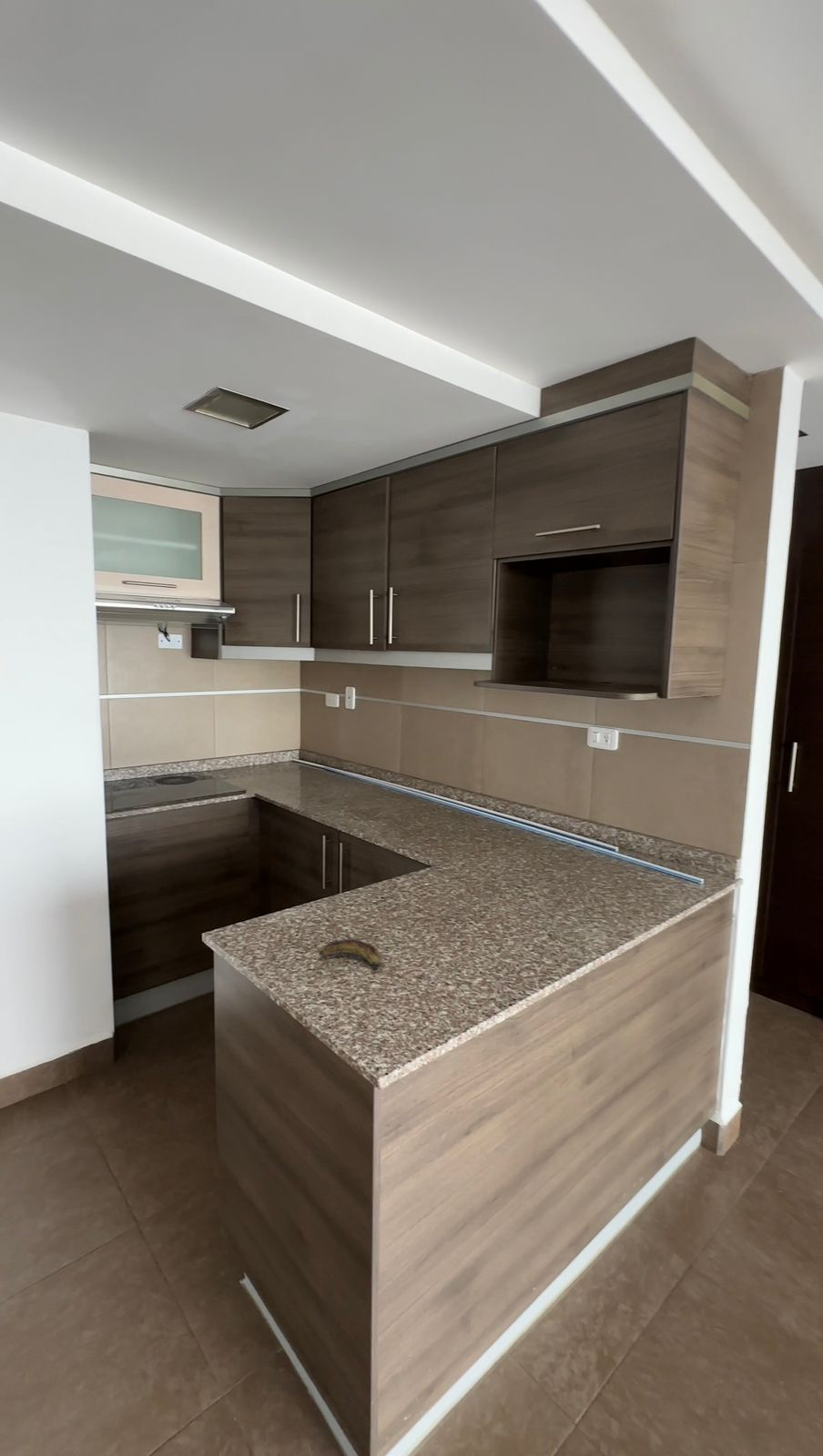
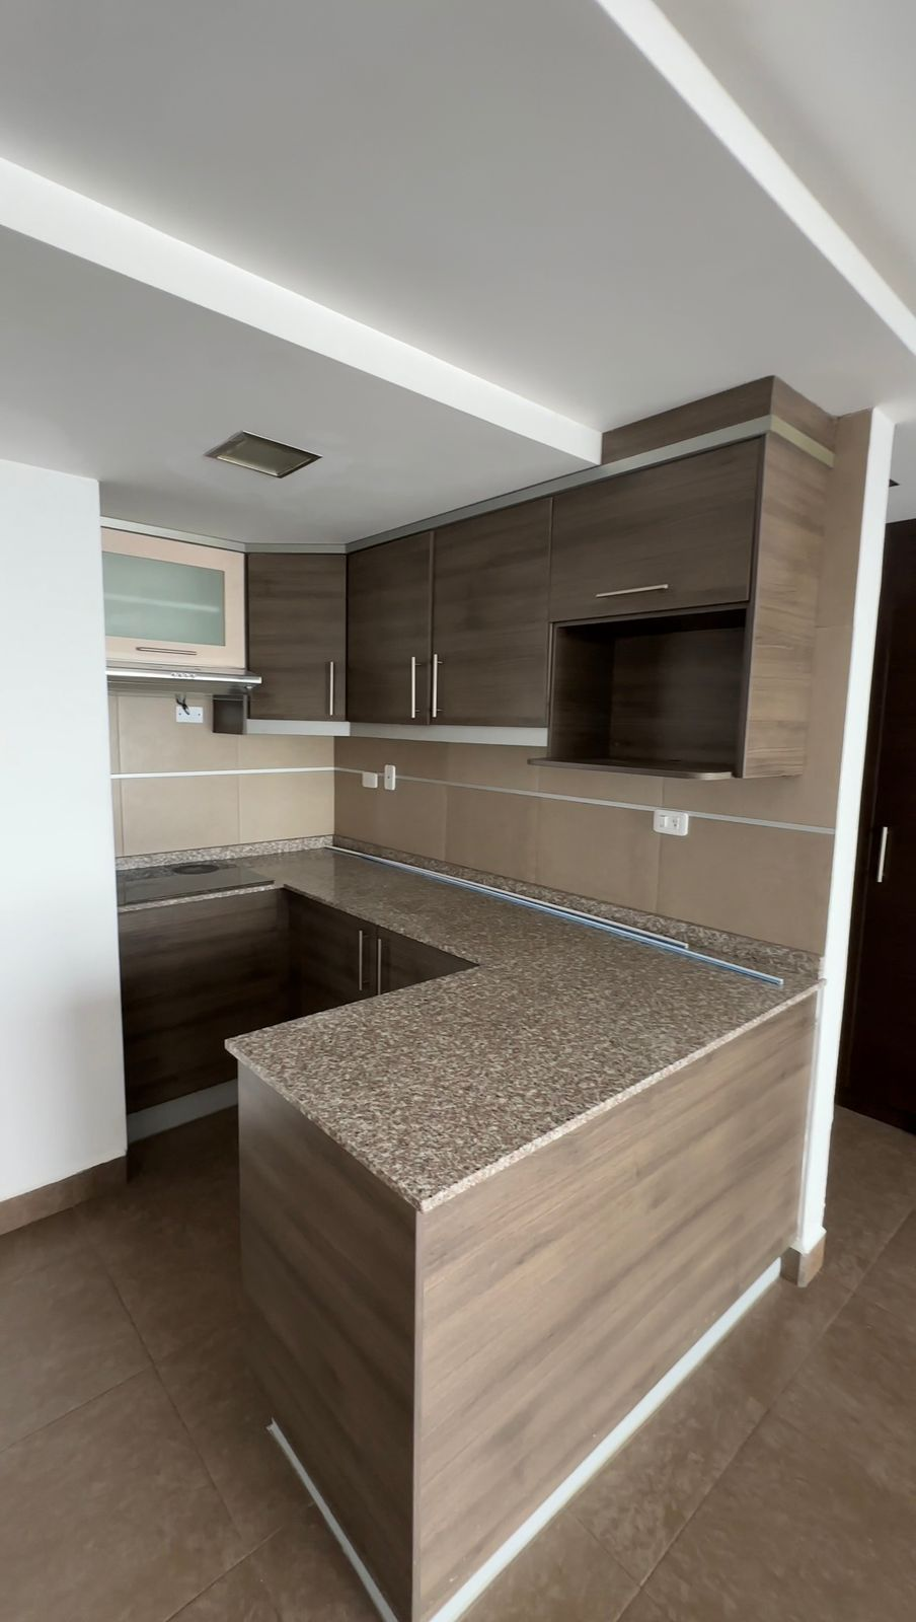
- banana [318,938,382,975]
